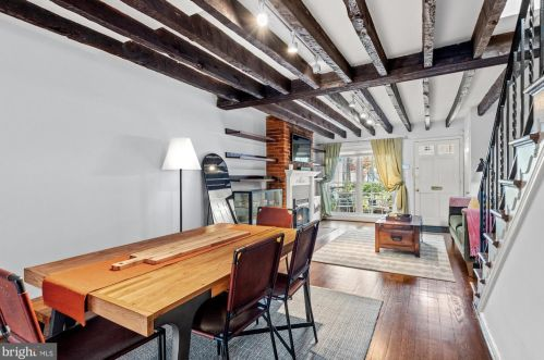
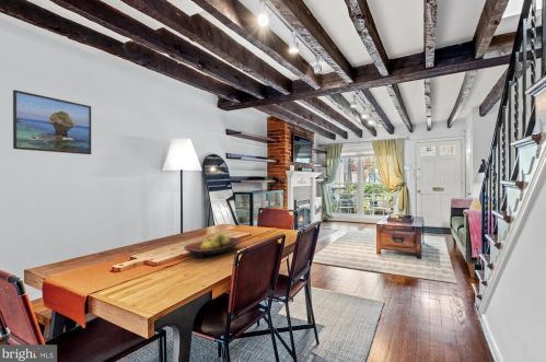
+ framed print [12,89,92,155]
+ fruit bowl [183,233,242,259]
